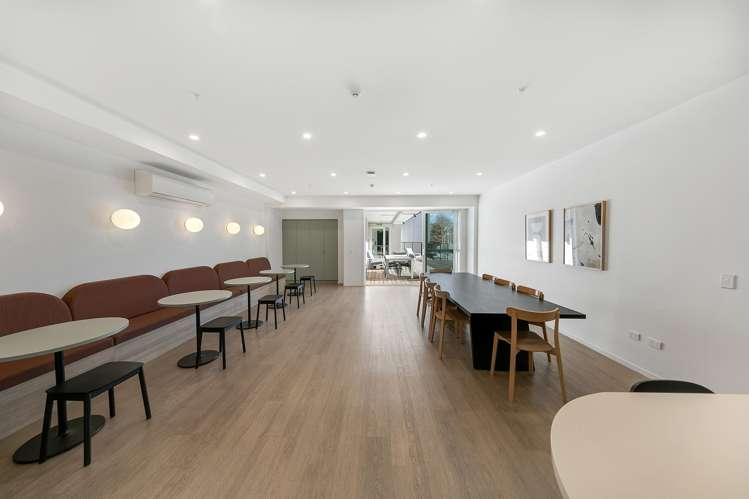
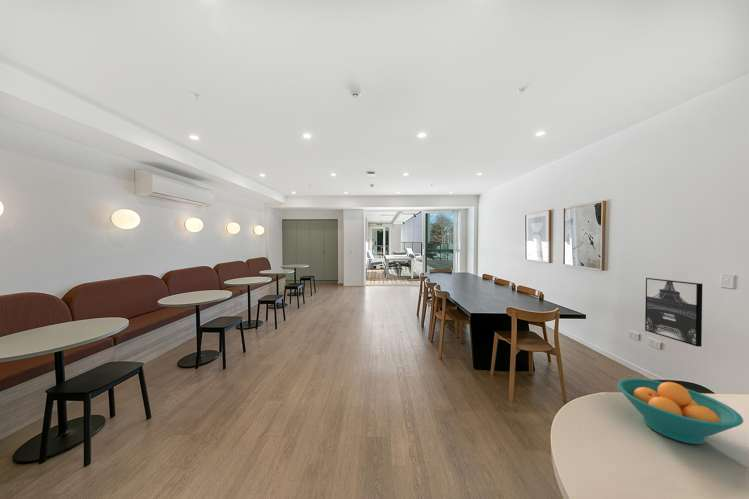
+ fruit bowl [616,377,744,445]
+ wall art [644,277,703,348]
